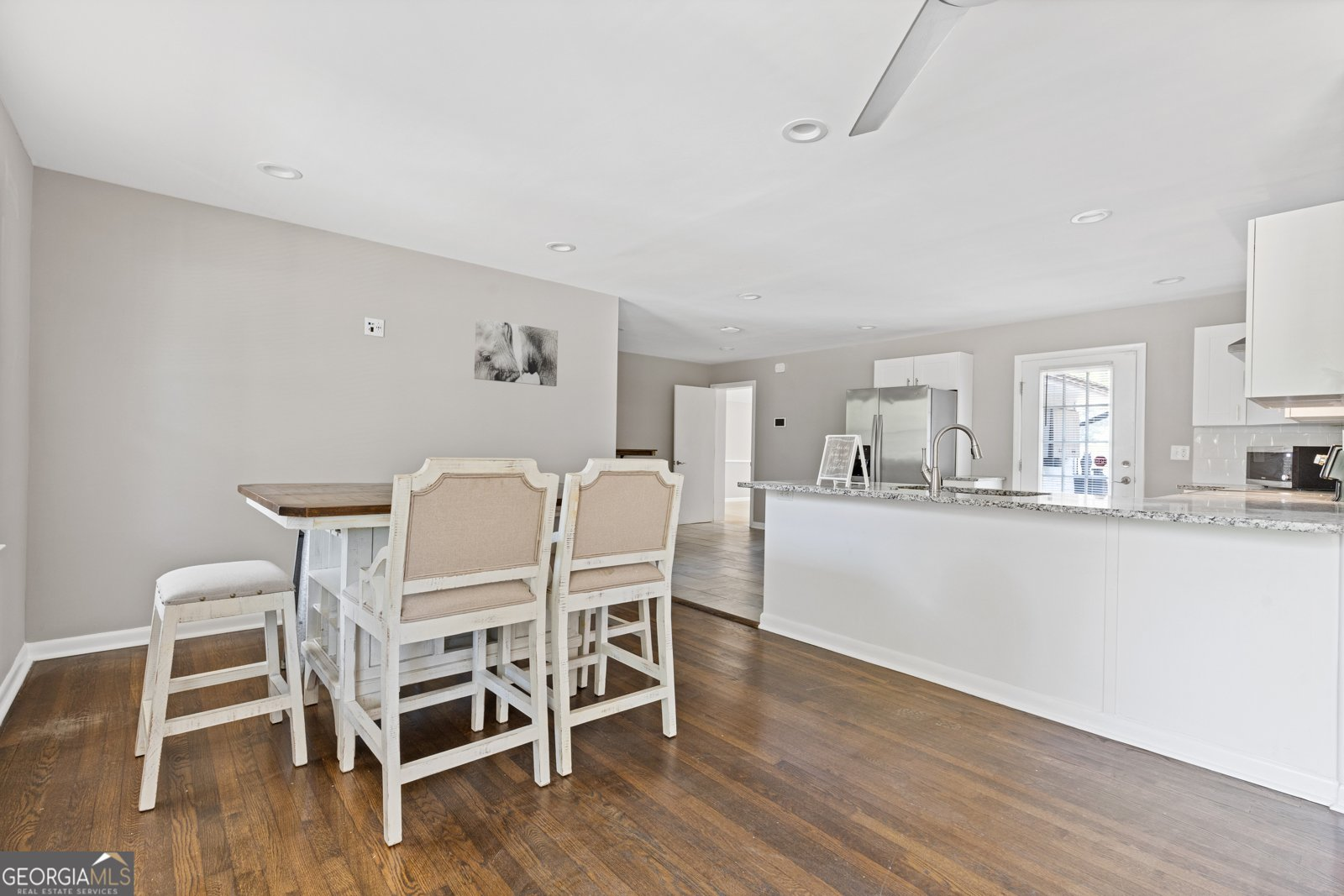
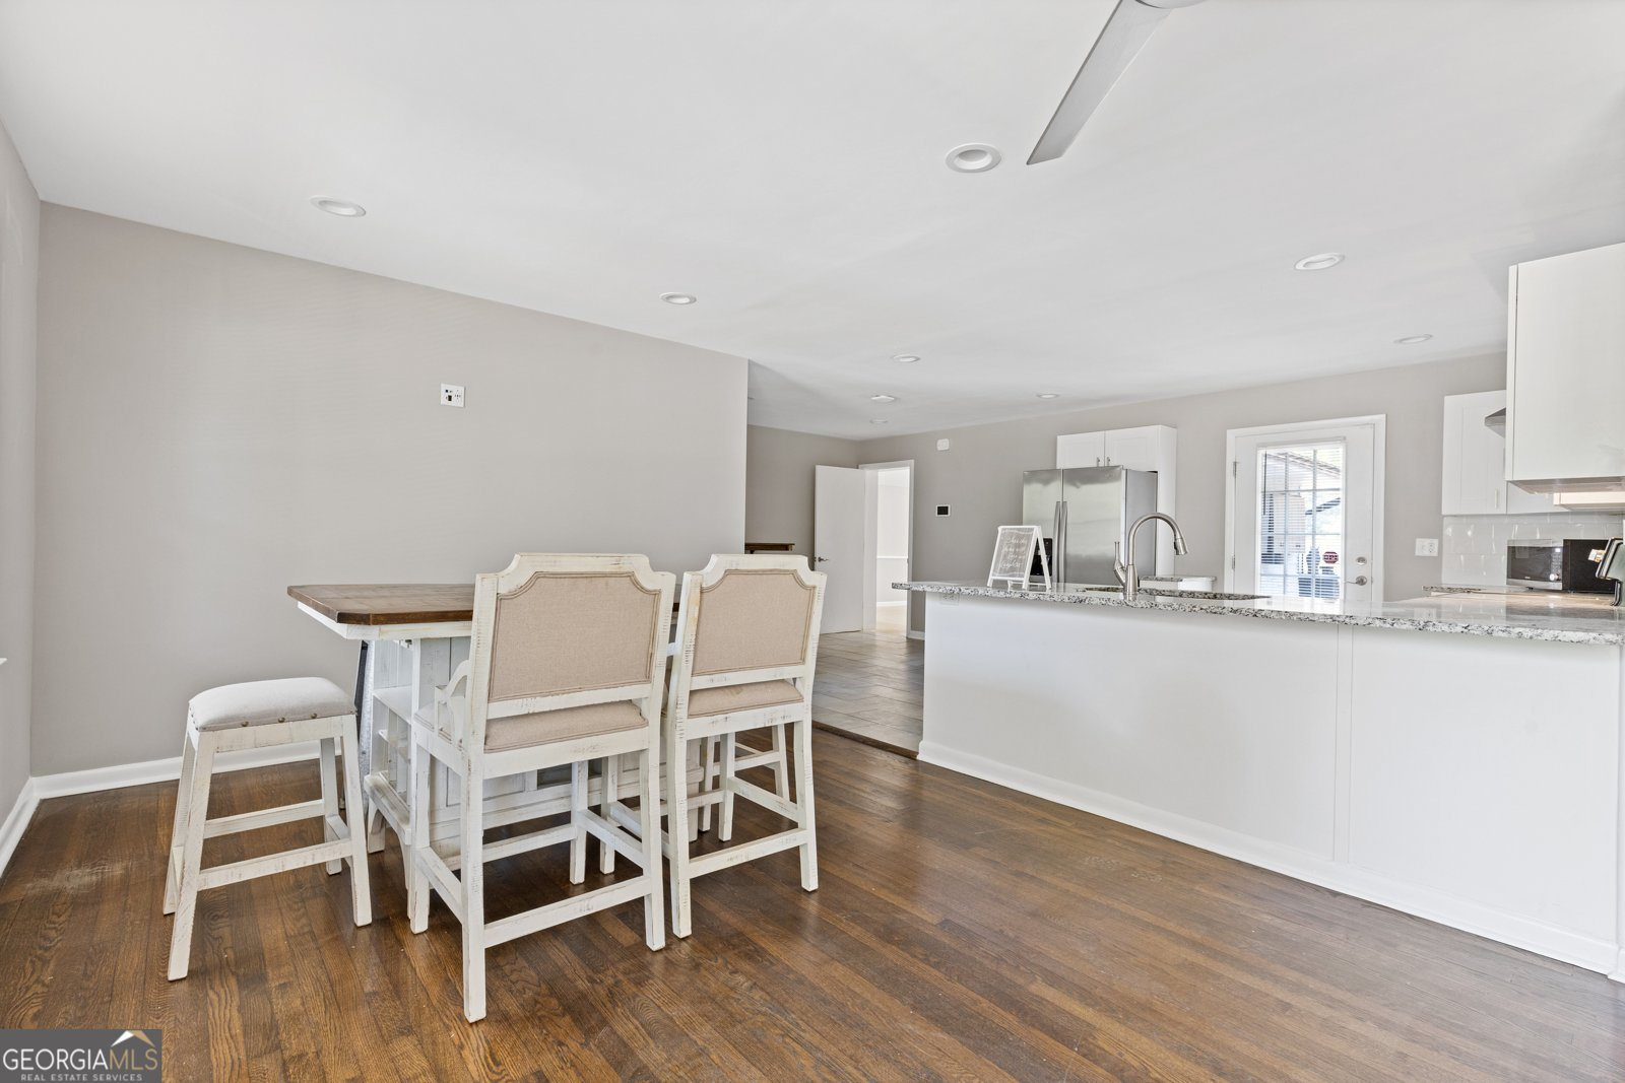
- wall art [474,317,559,387]
